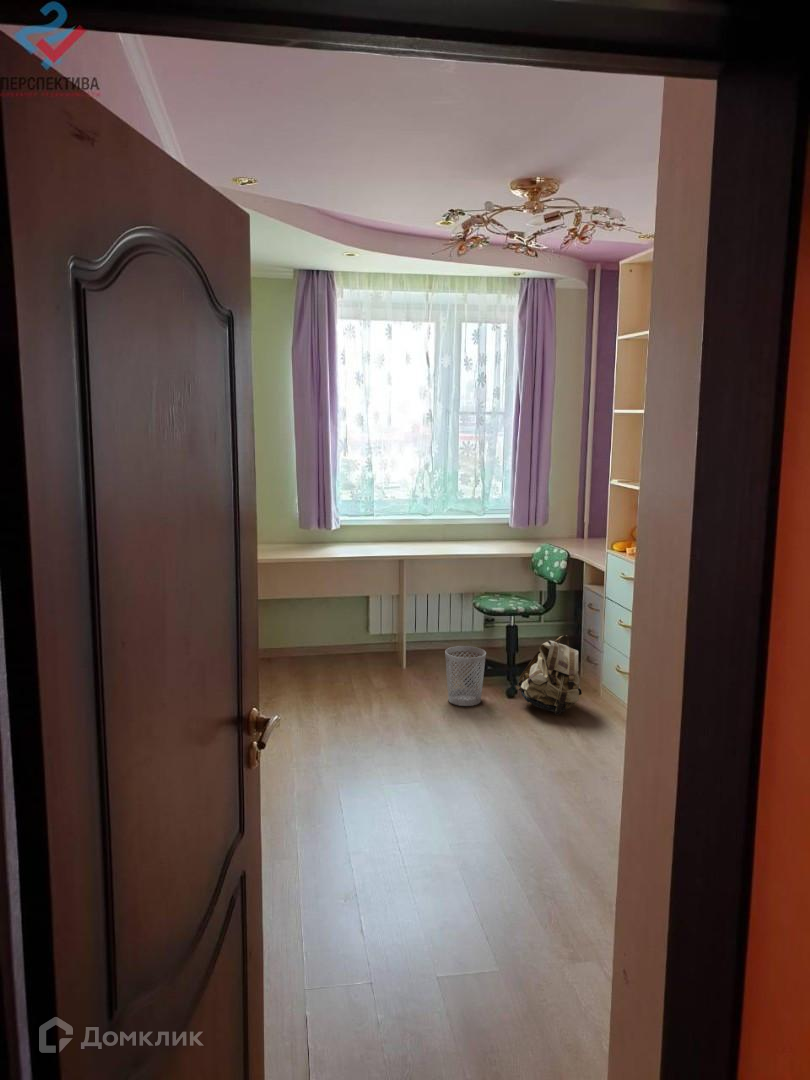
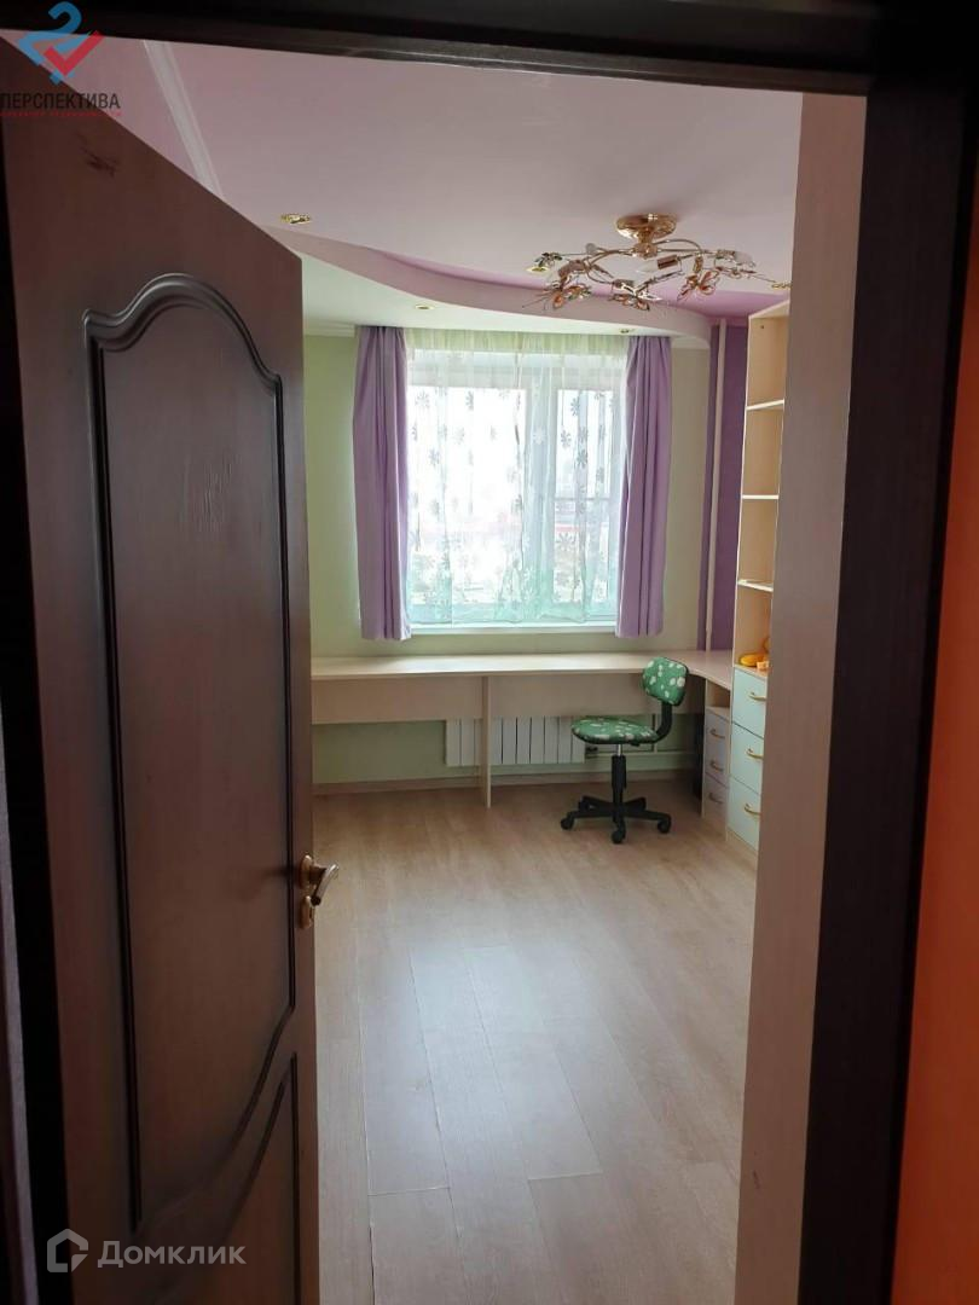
- backpack [514,634,583,716]
- wastebasket [444,645,487,707]
